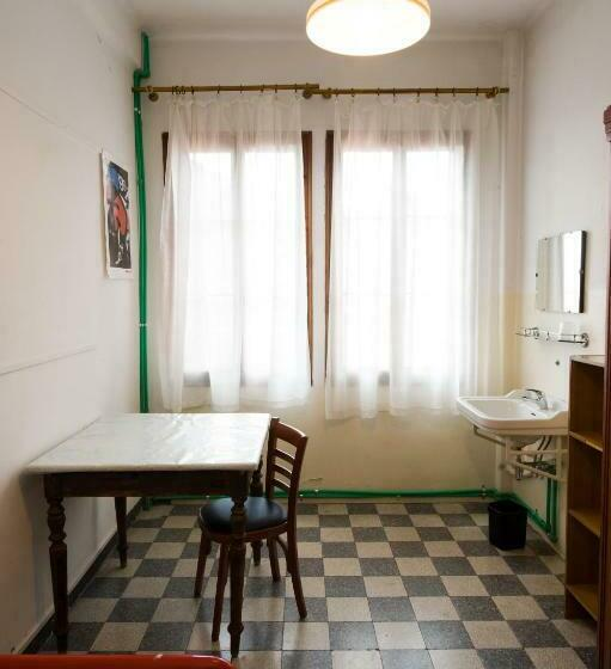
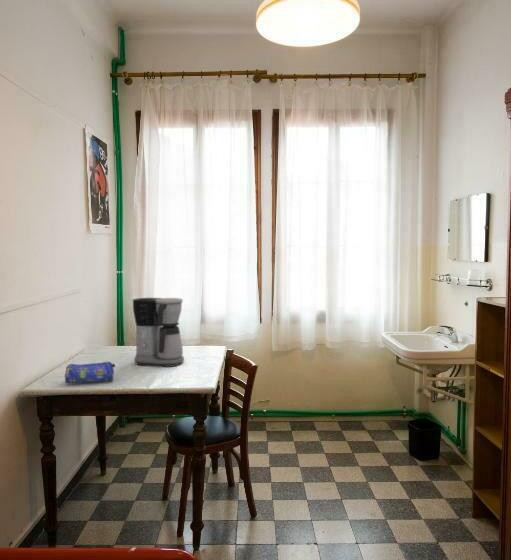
+ coffee maker [132,297,185,368]
+ pencil case [64,360,116,384]
